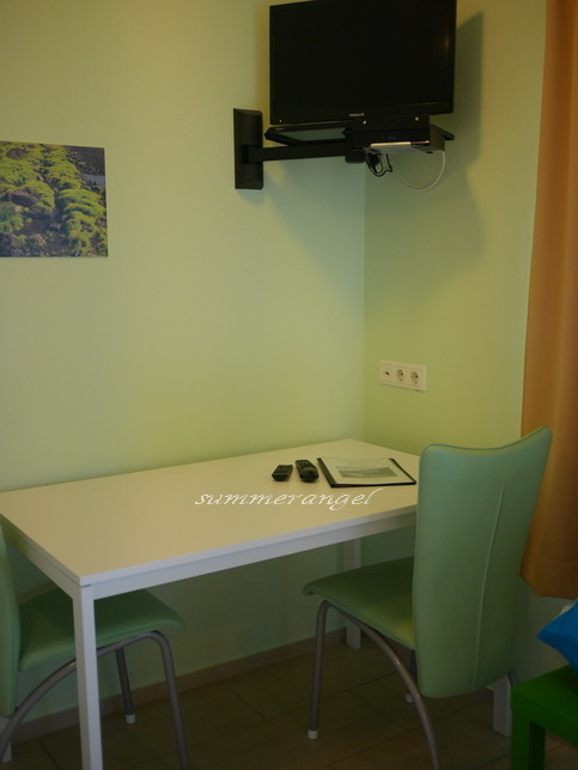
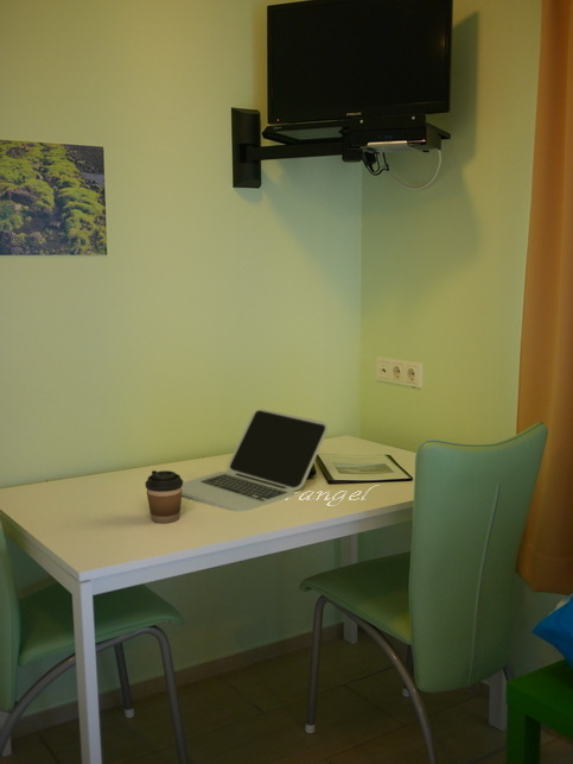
+ coffee cup [145,469,184,524]
+ laptop [182,408,329,513]
